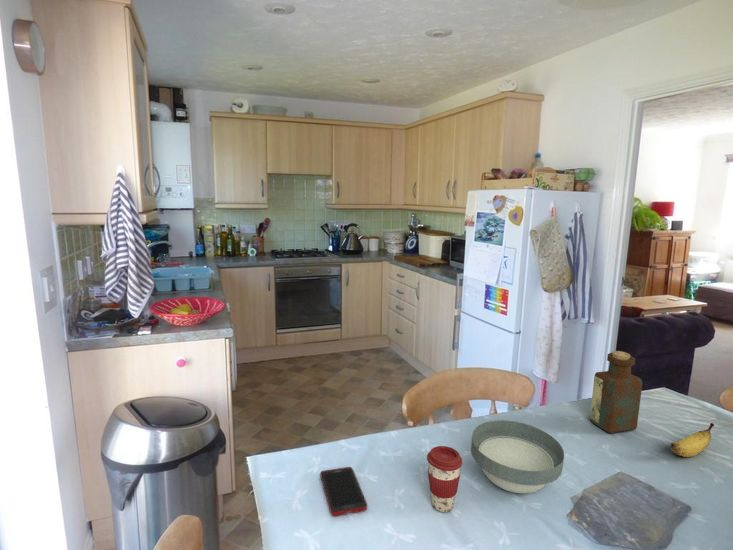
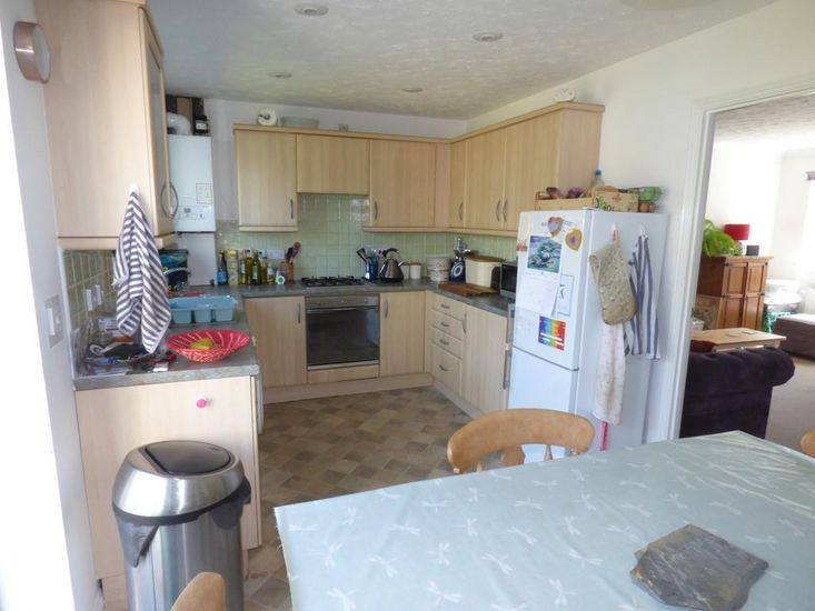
- bowl [470,419,565,494]
- bottle [589,350,643,434]
- coffee cup [426,445,464,513]
- banana [670,422,715,458]
- cell phone [319,466,368,517]
